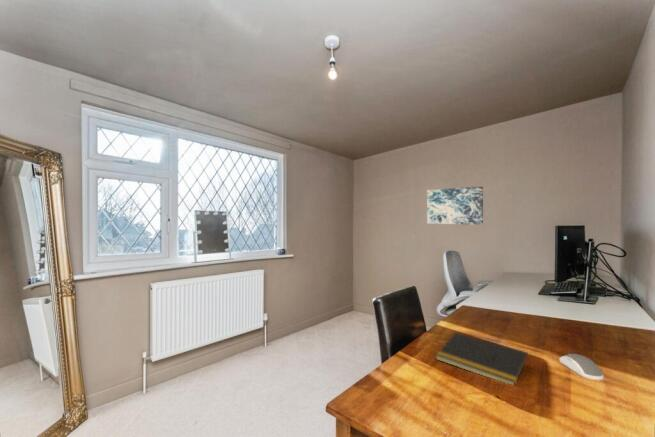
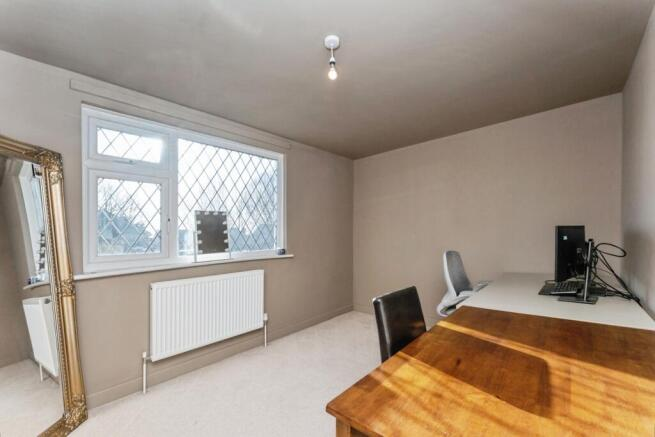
- wall art [426,186,484,225]
- computer mouse [558,353,605,381]
- notepad [434,332,529,386]
